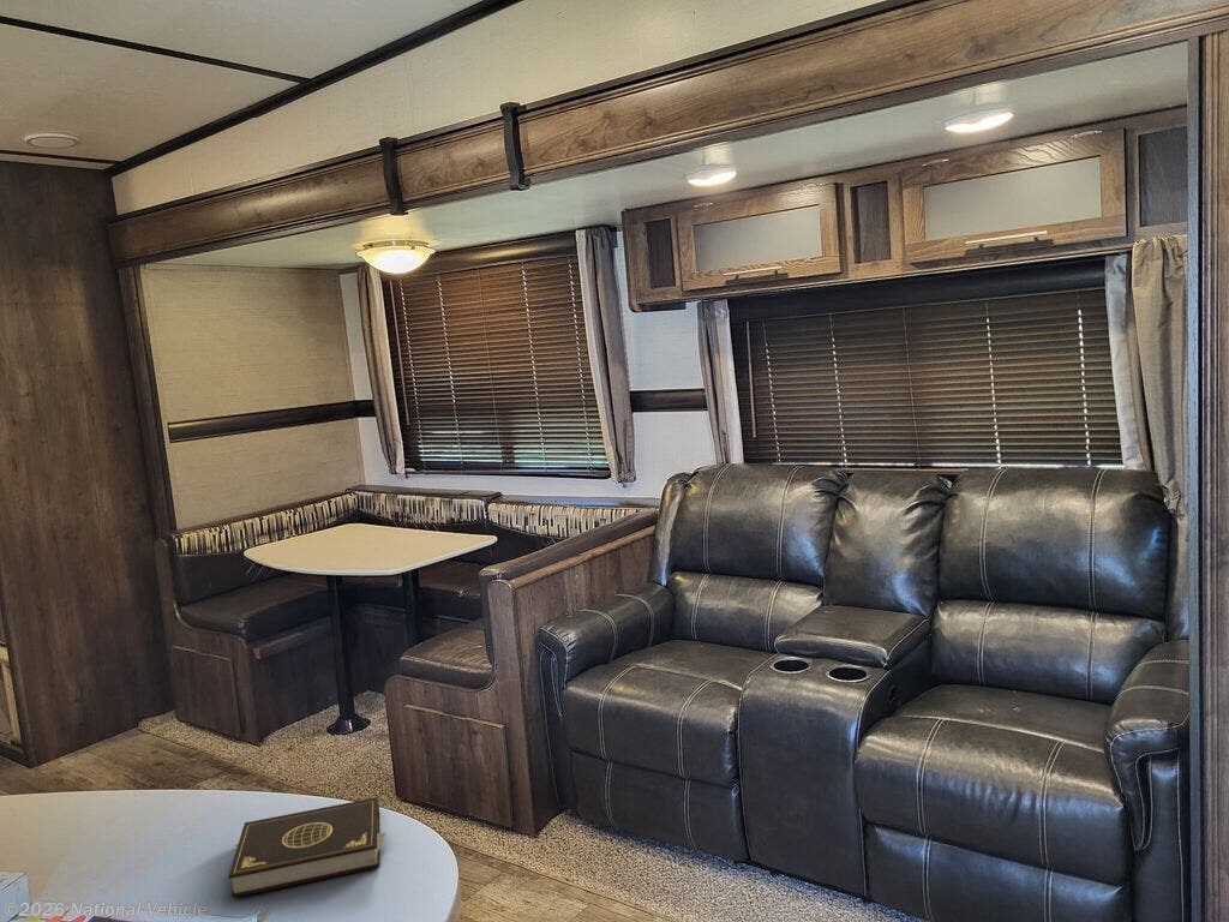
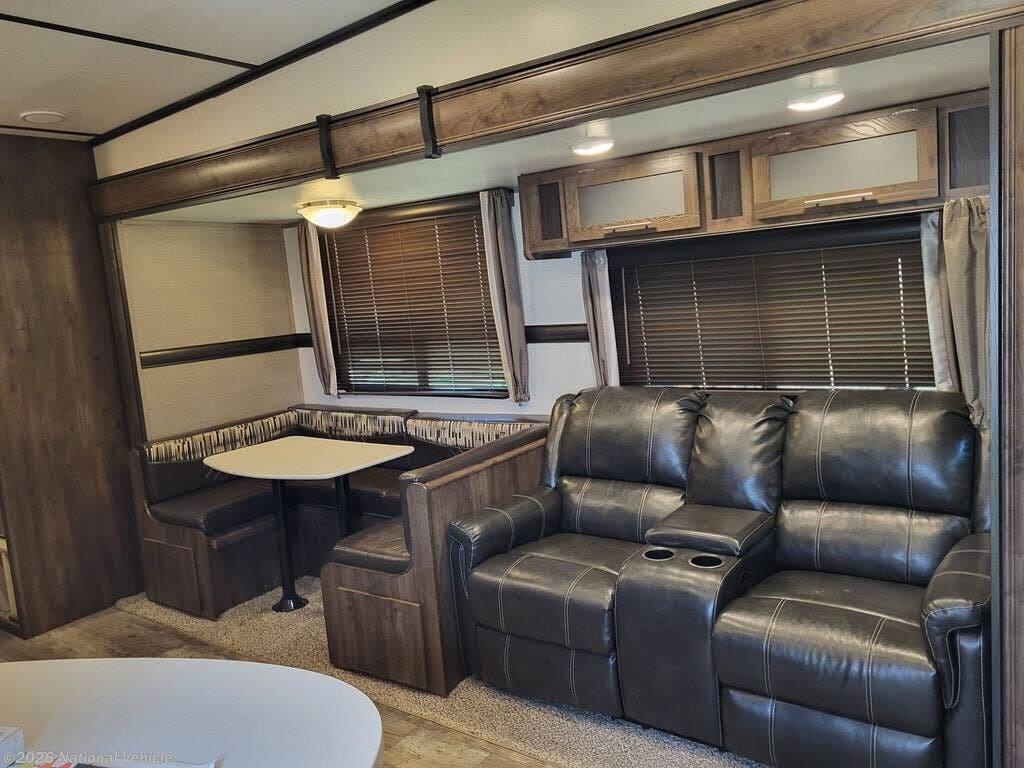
- book [227,796,386,899]
